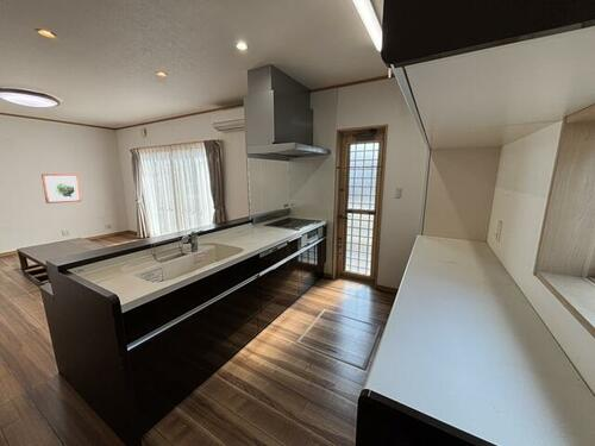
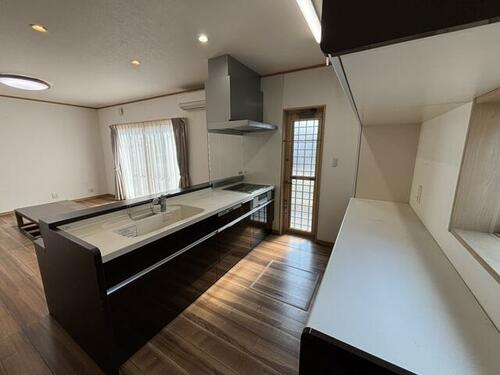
- wall art [40,172,82,205]
